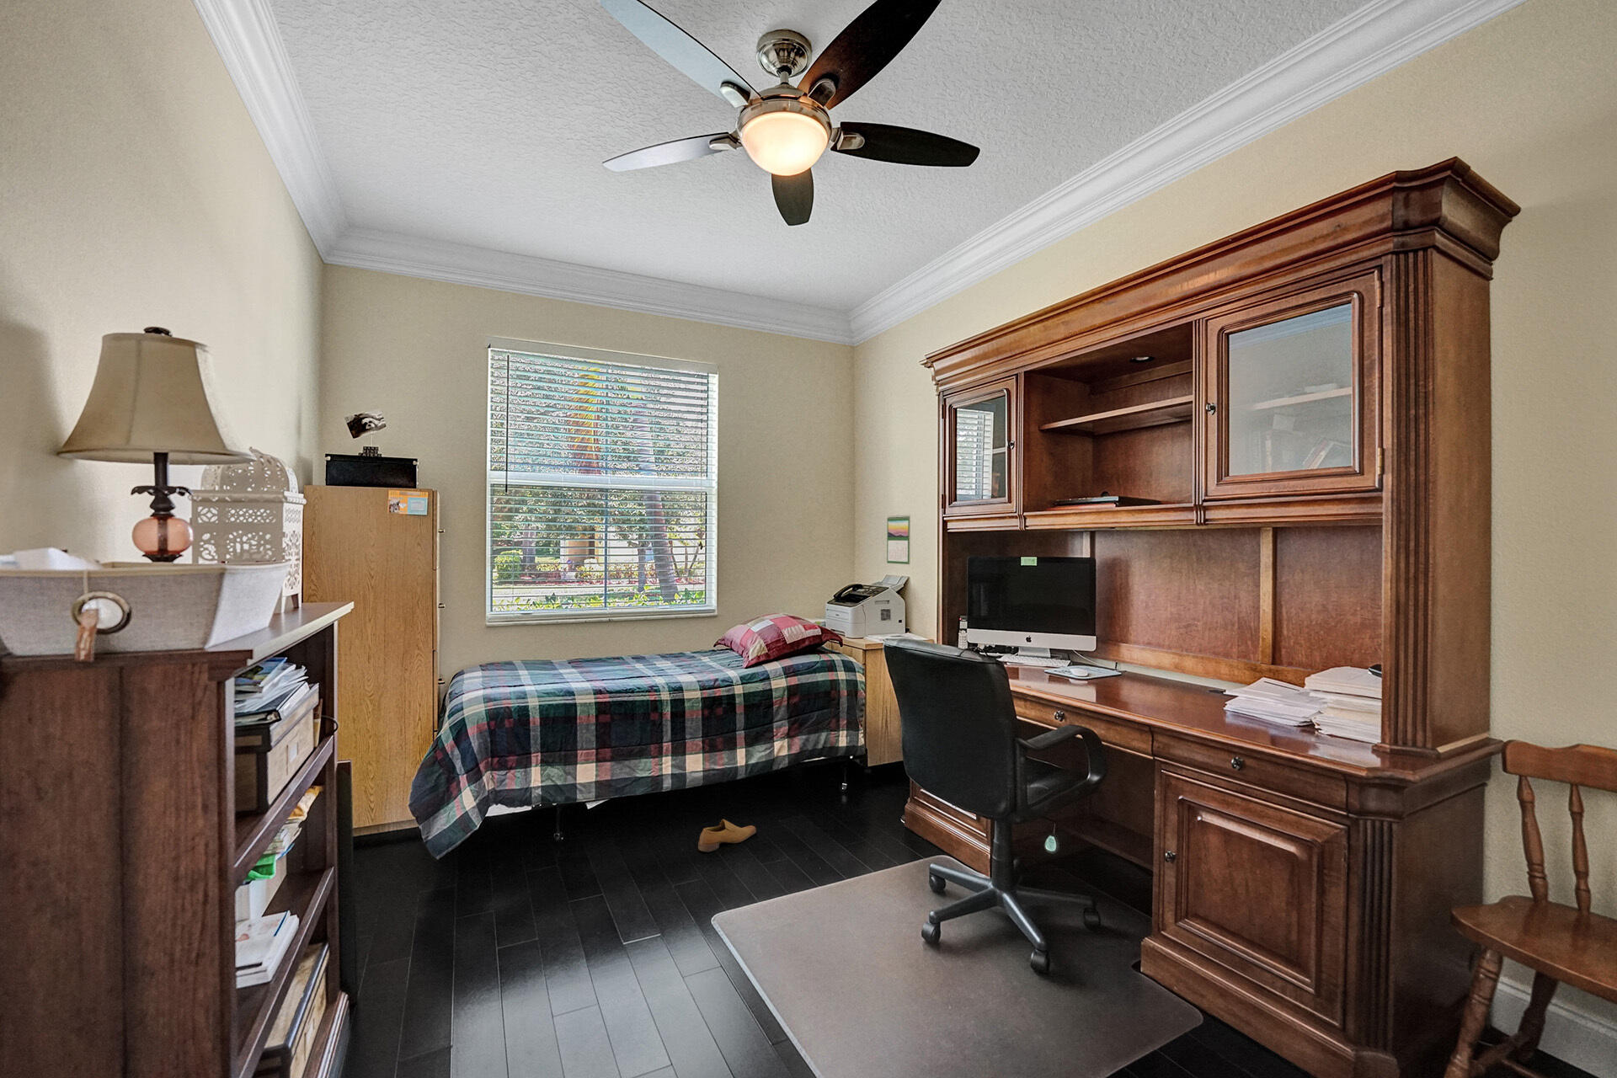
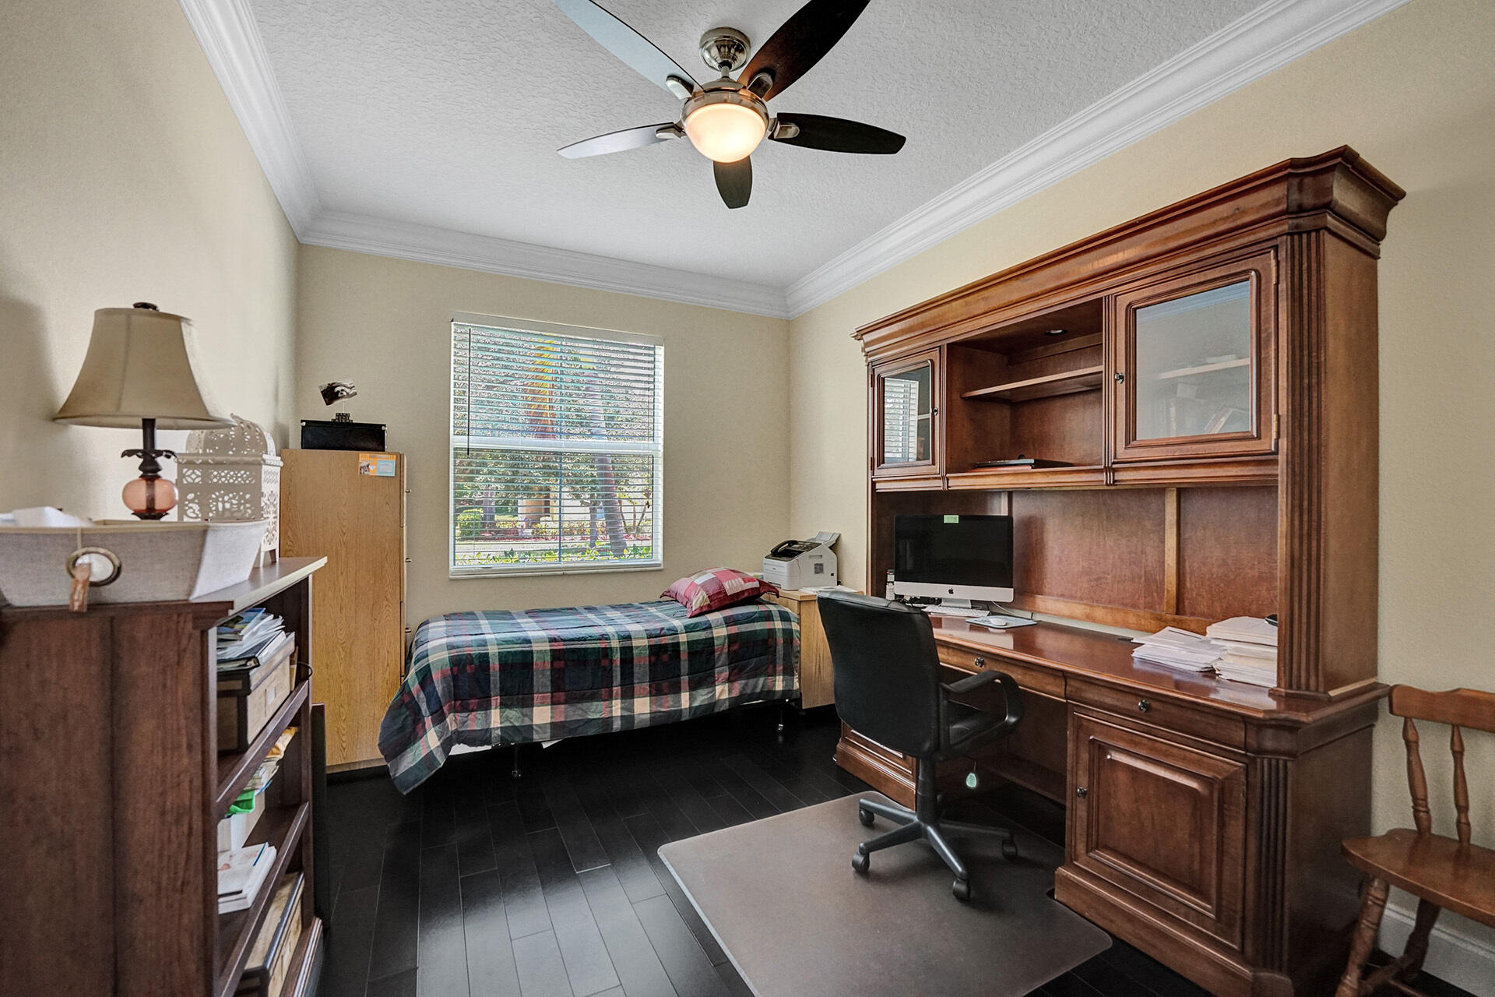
- shoe [698,818,757,853]
- calendar [886,514,911,565]
